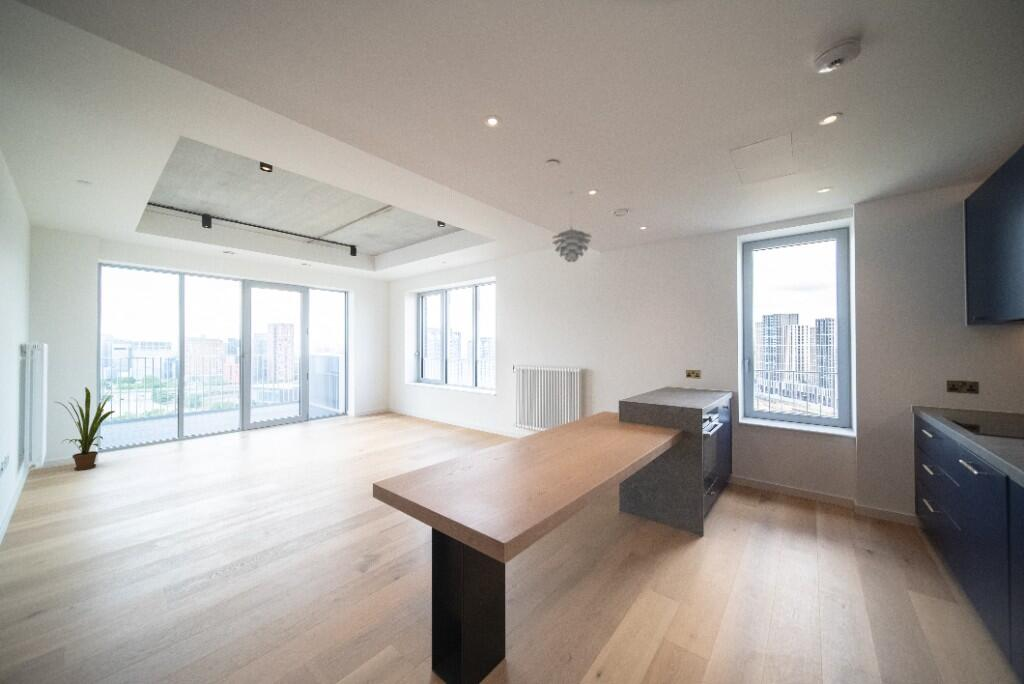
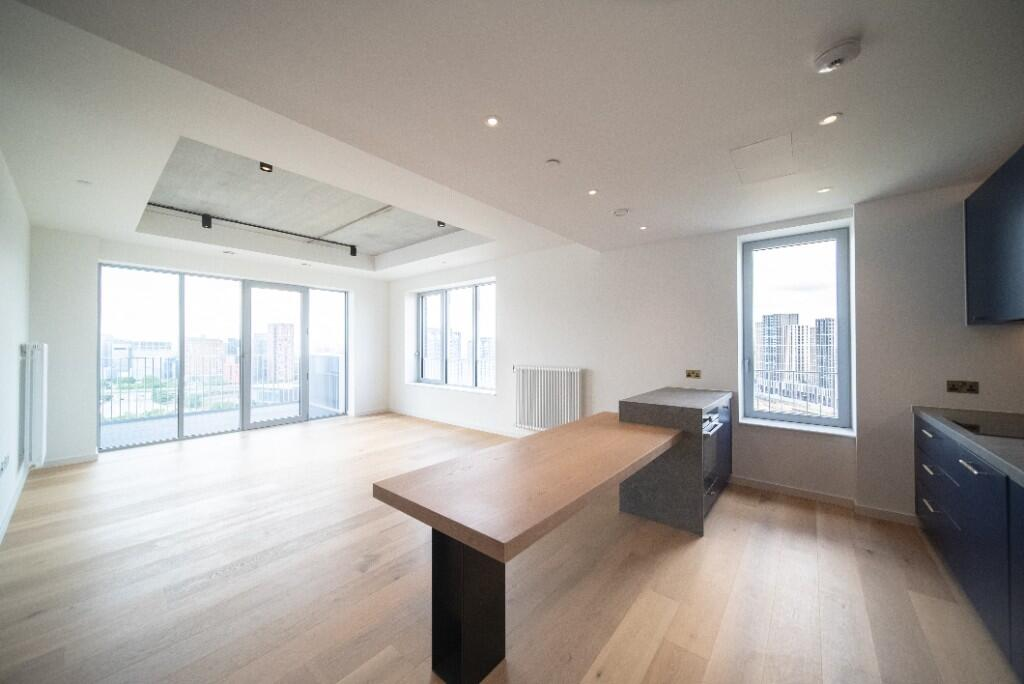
- house plant [55,386,116,471]
- pendant light [551,190,593,263]
